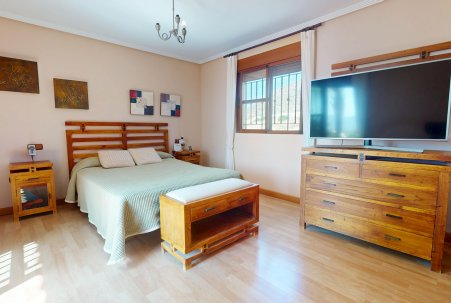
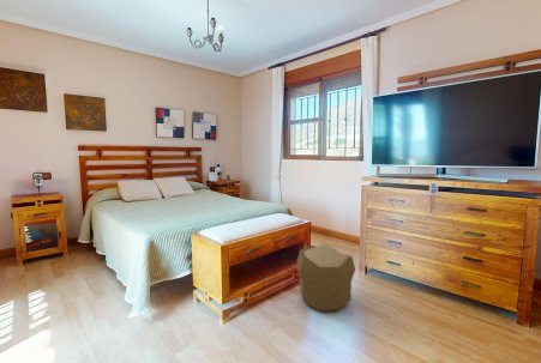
+ pouf [295,243,356,313]
